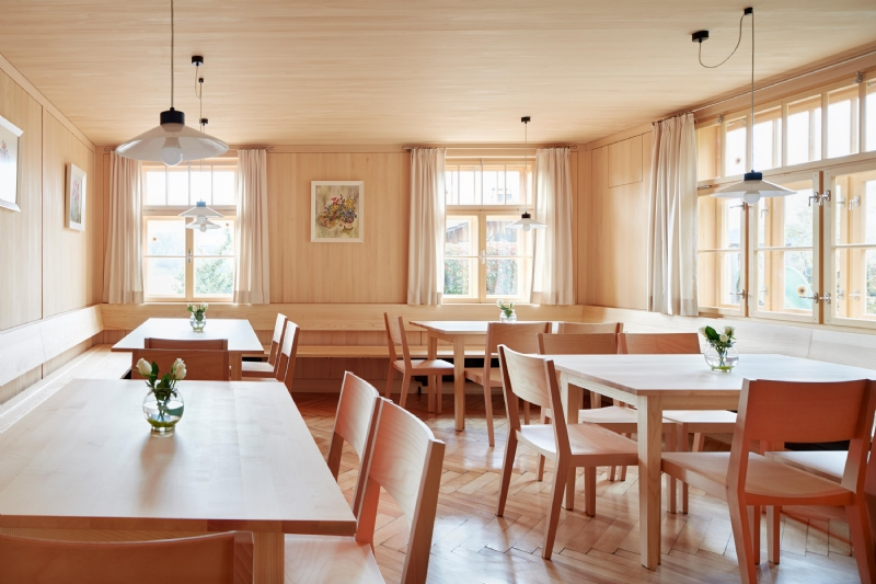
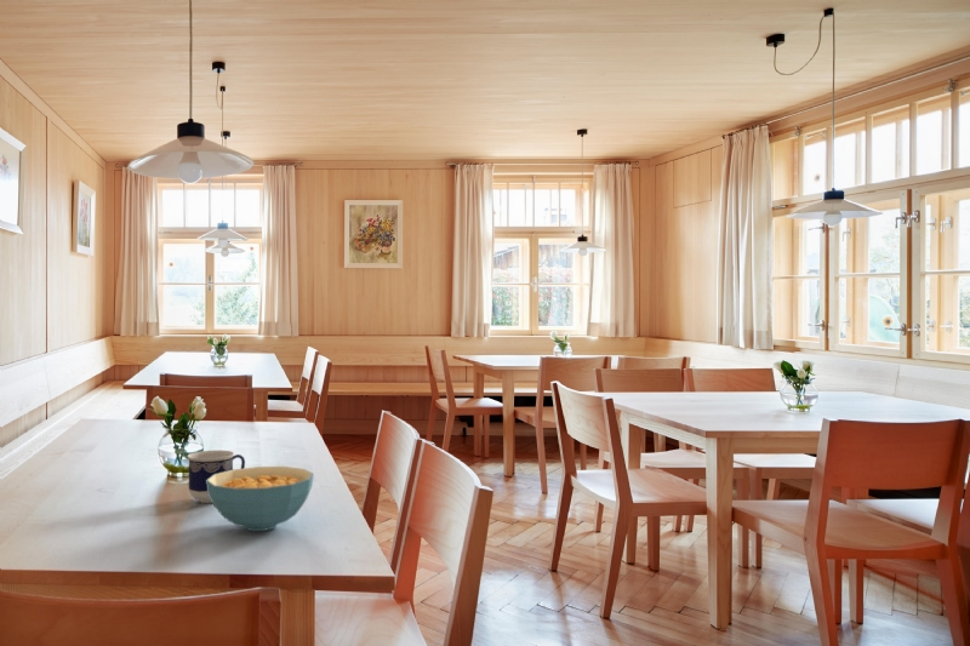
+ cereal bowl [206,465,315,532]
+ cup [187,450,246,504]
